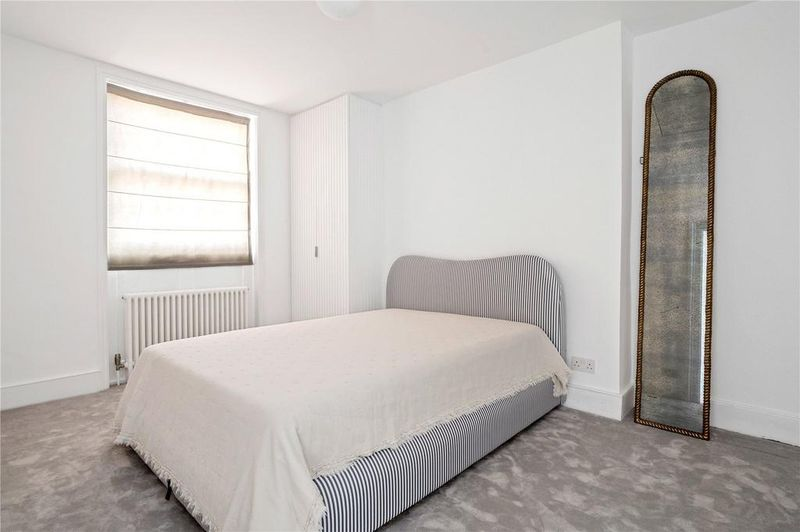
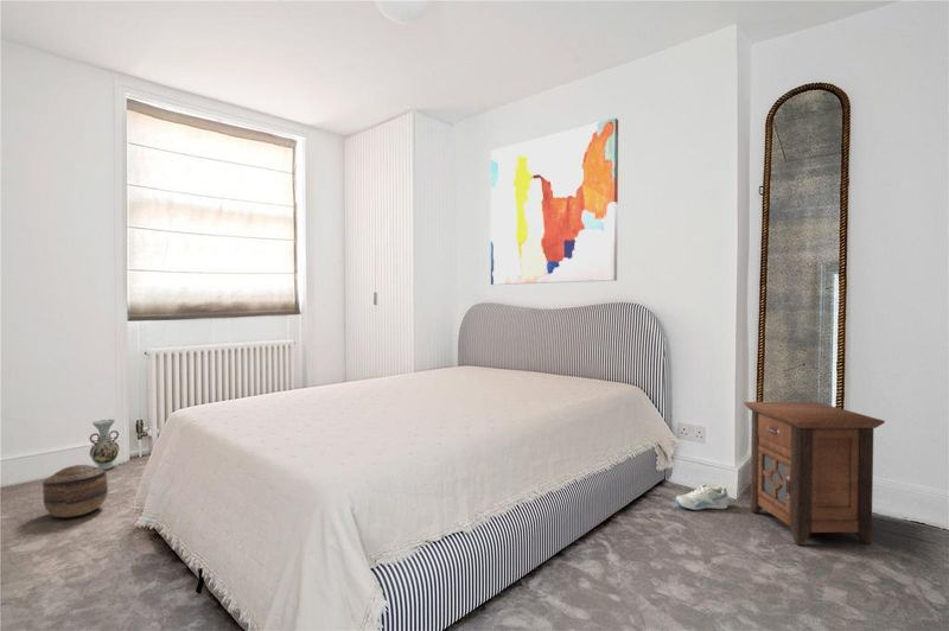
+ wall art [490,117,619,286]
+ nightstand [743,401,886,547]
+ basket [42,464,109,518]
+ vase [89,419,120,471]
+ sneaker [674,483,730,511]
